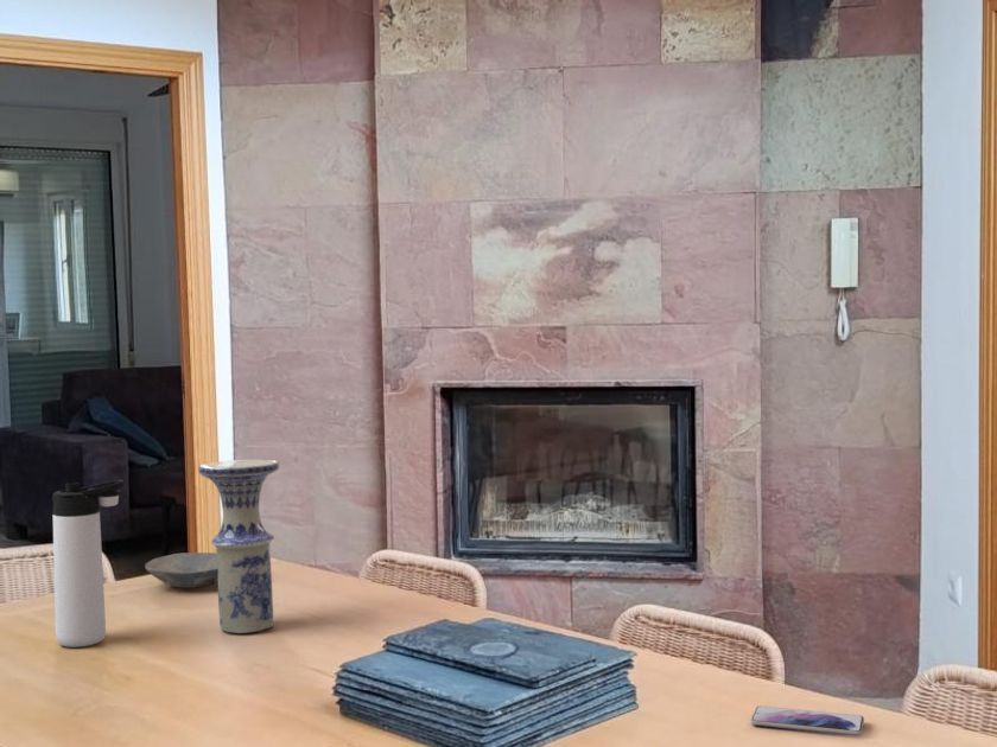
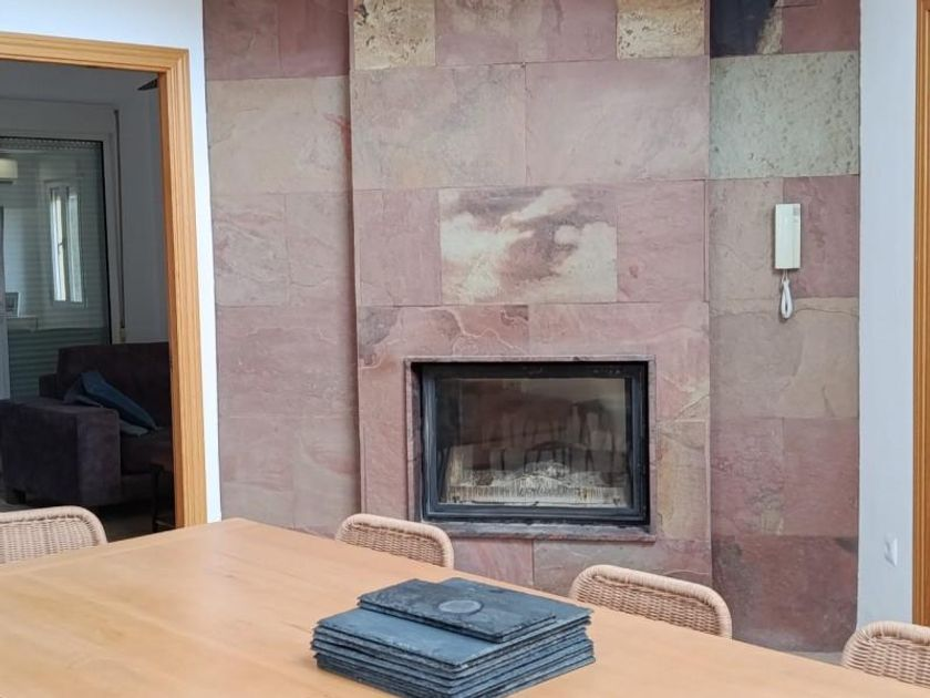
- bowl [145,551,218,589]
- thermos bottle [51,479,126,649]
- vase [197,459,280,634]
- smartphone [750,704,865,736]
